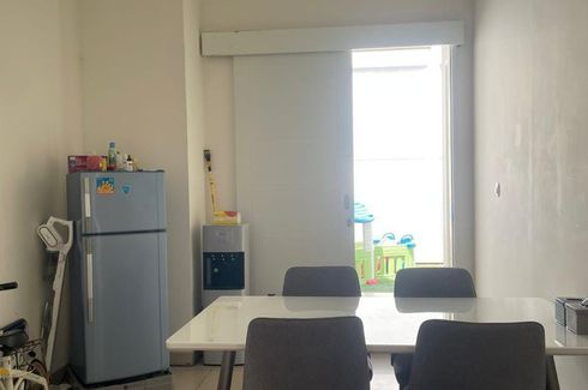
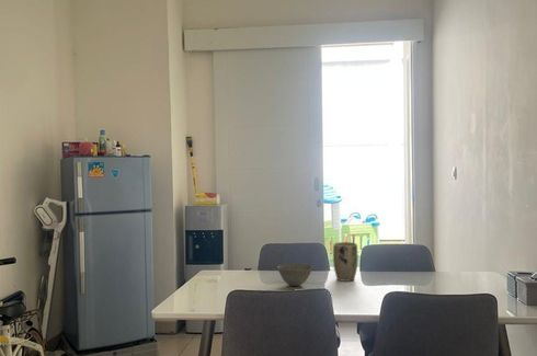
+ bowl [276,262,313,287]
+ plant pot [332,241,358,283]
